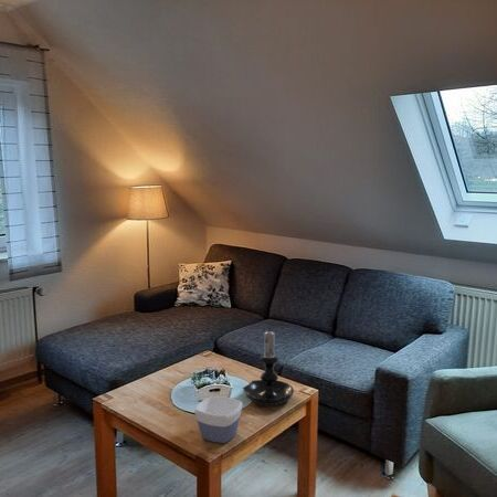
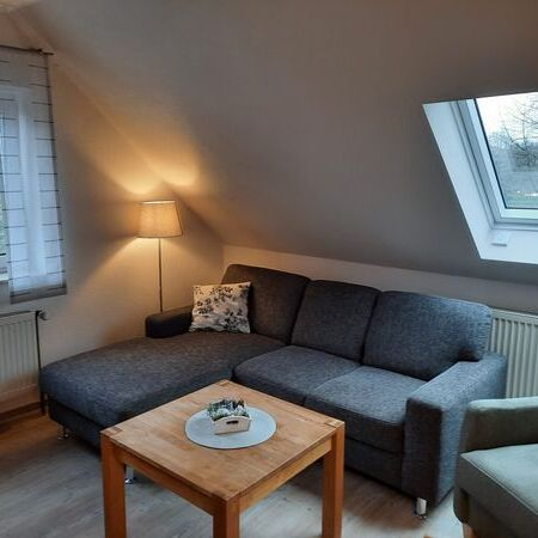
- bowl [193,394,243,444]
- candle holder [241,327,295,406]
